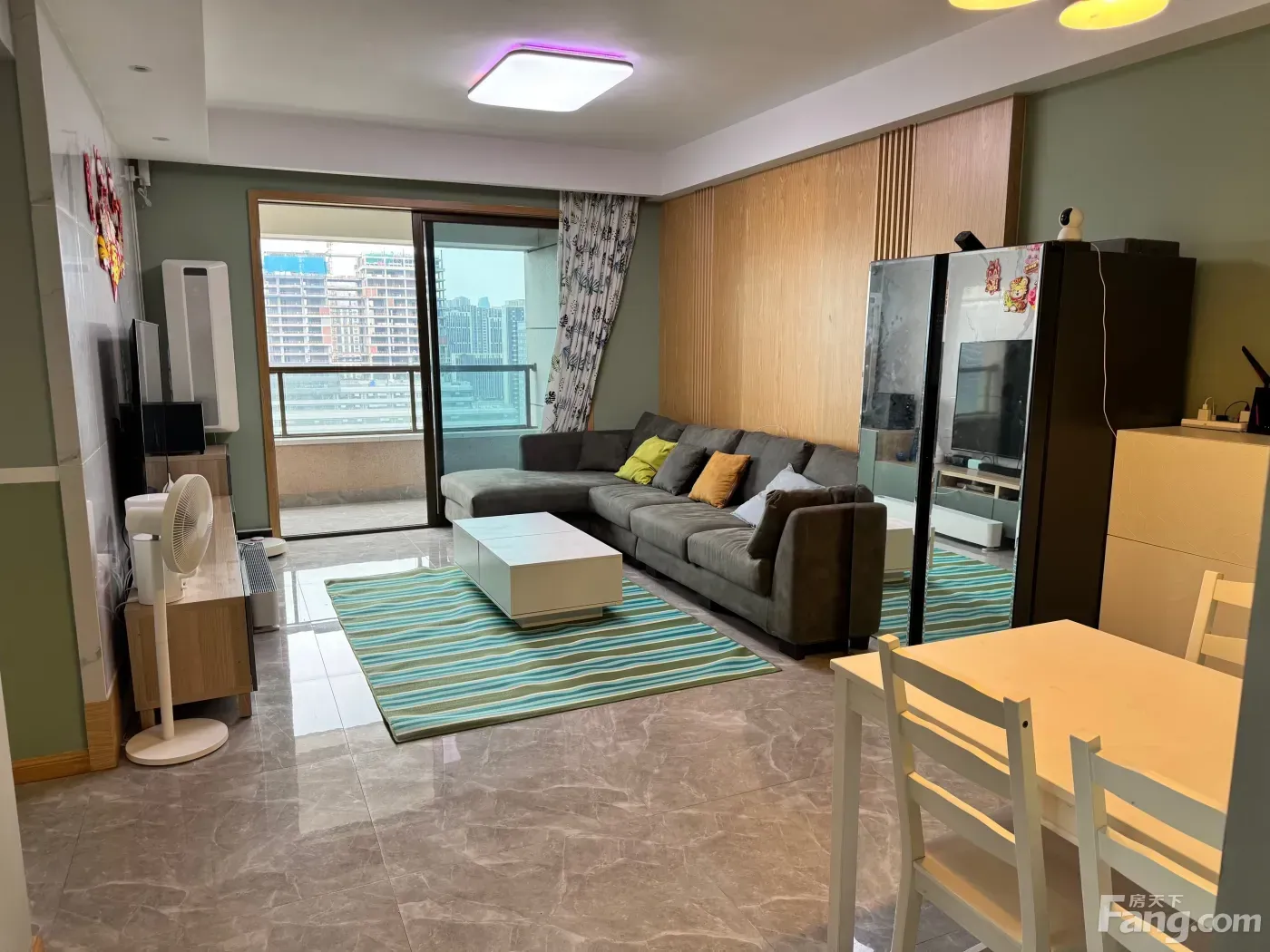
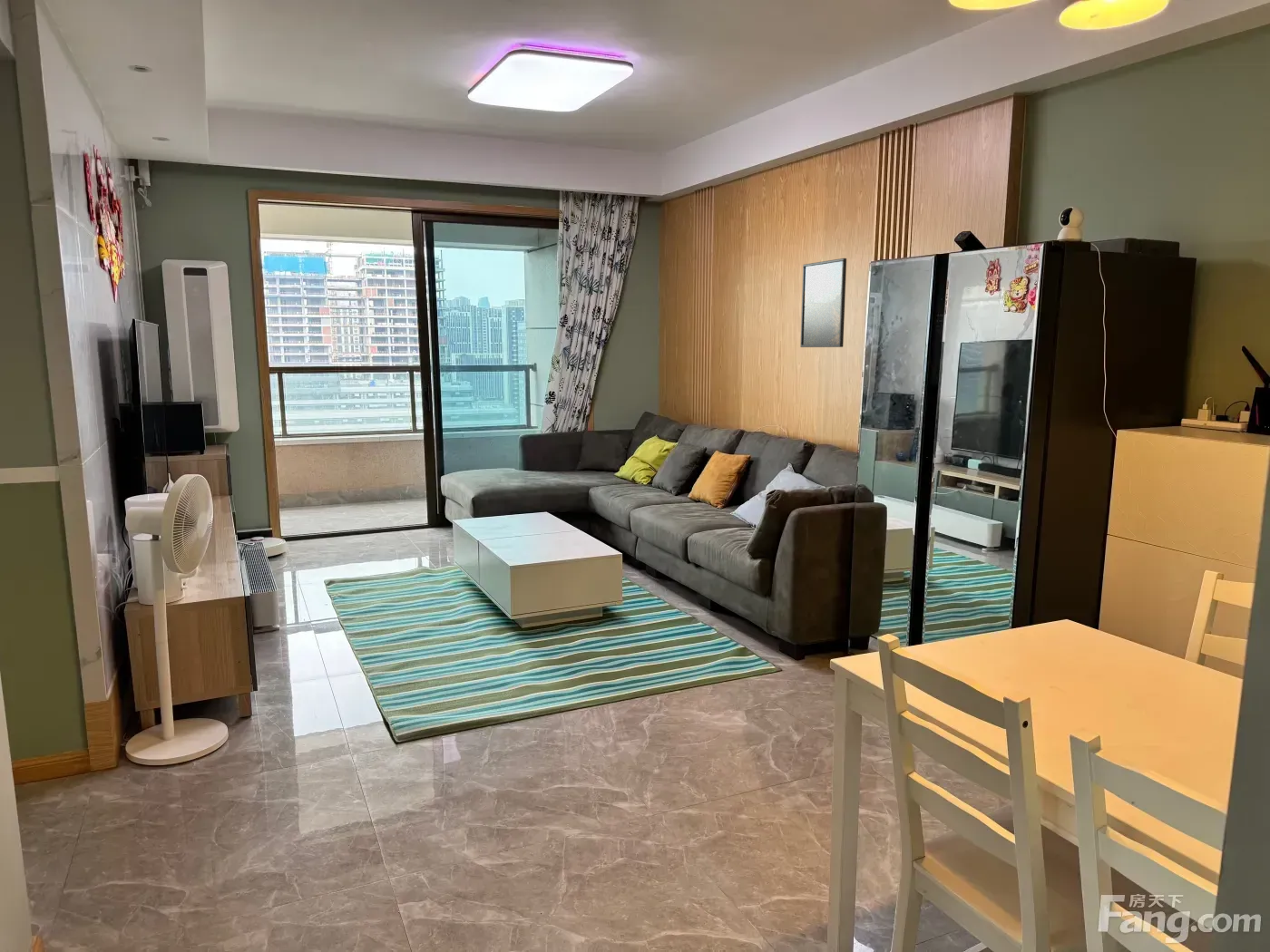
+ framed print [799,257,847,348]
